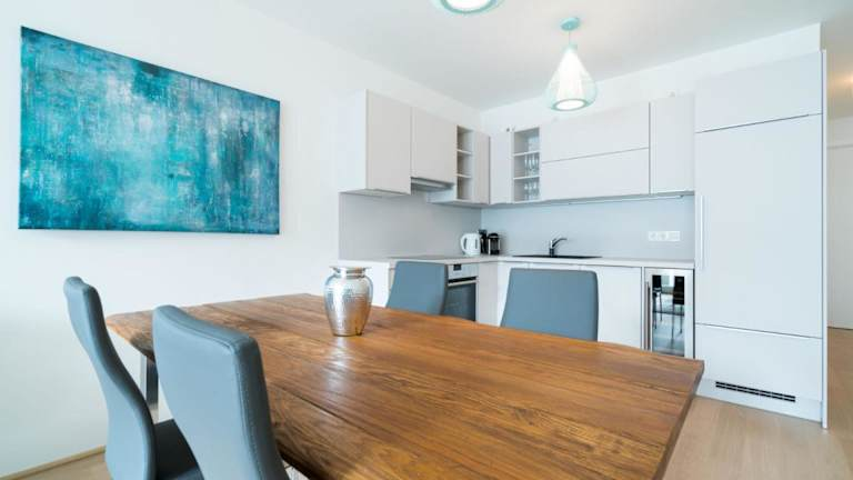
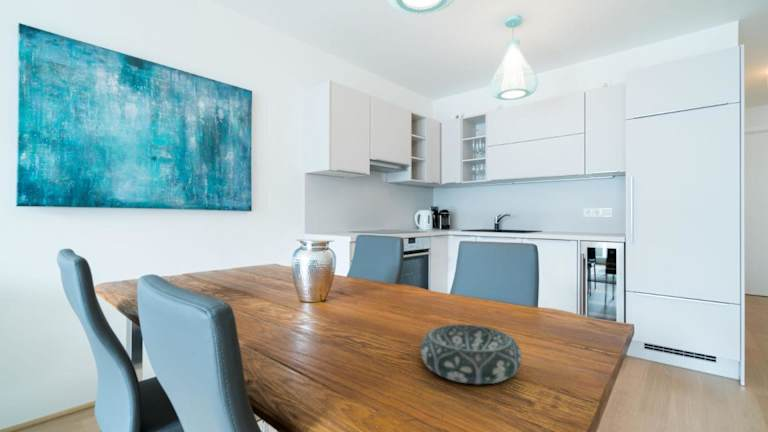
+ decorative bowl [419,323,523,385]
